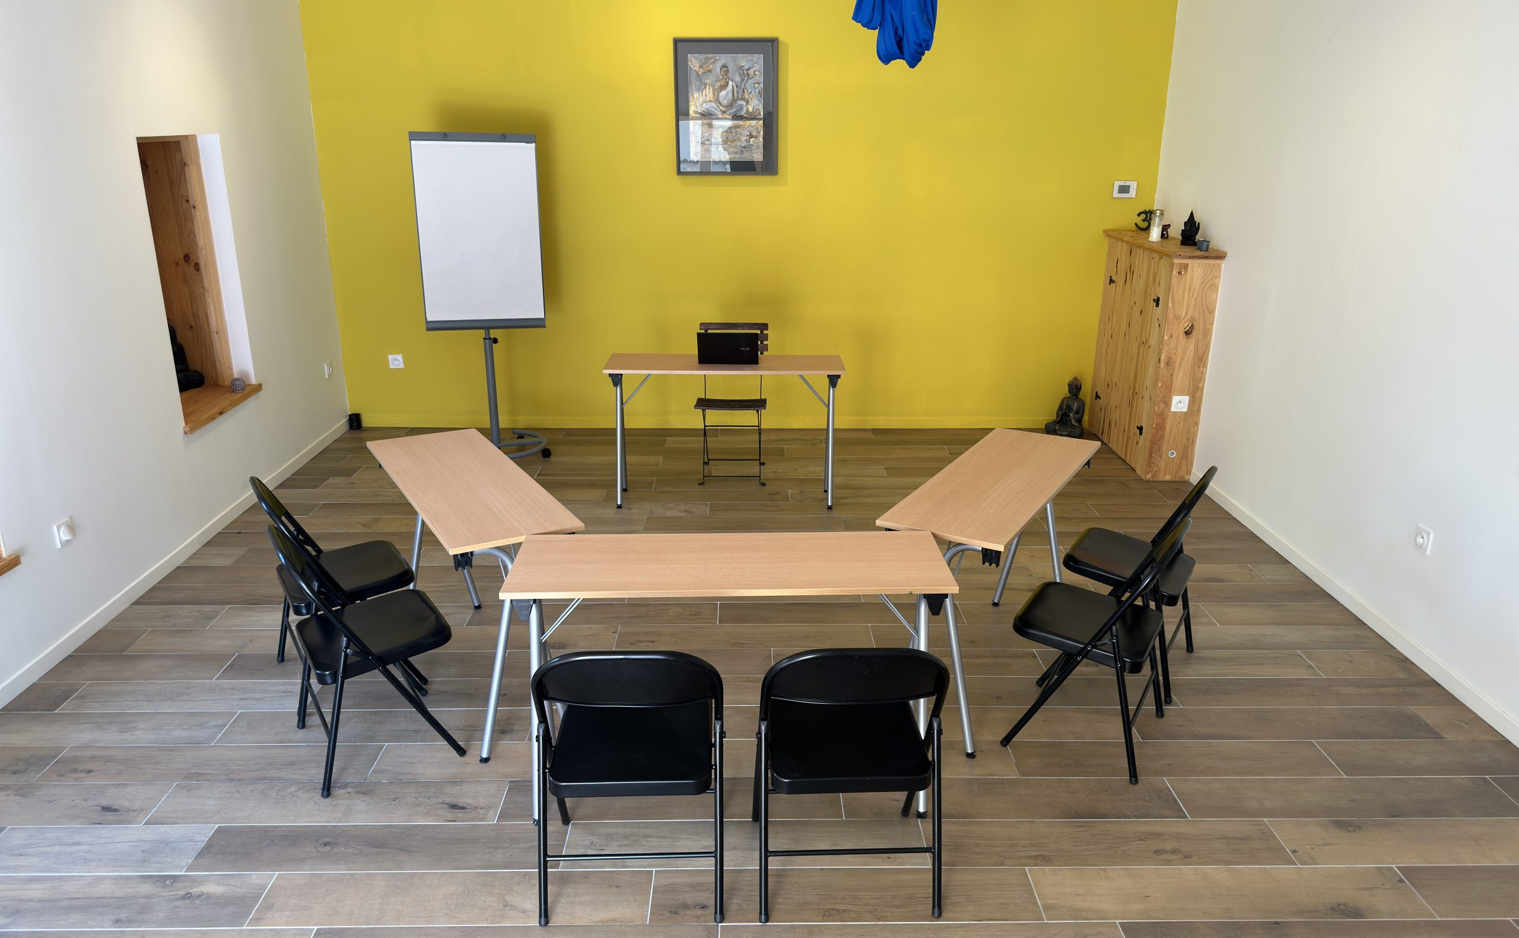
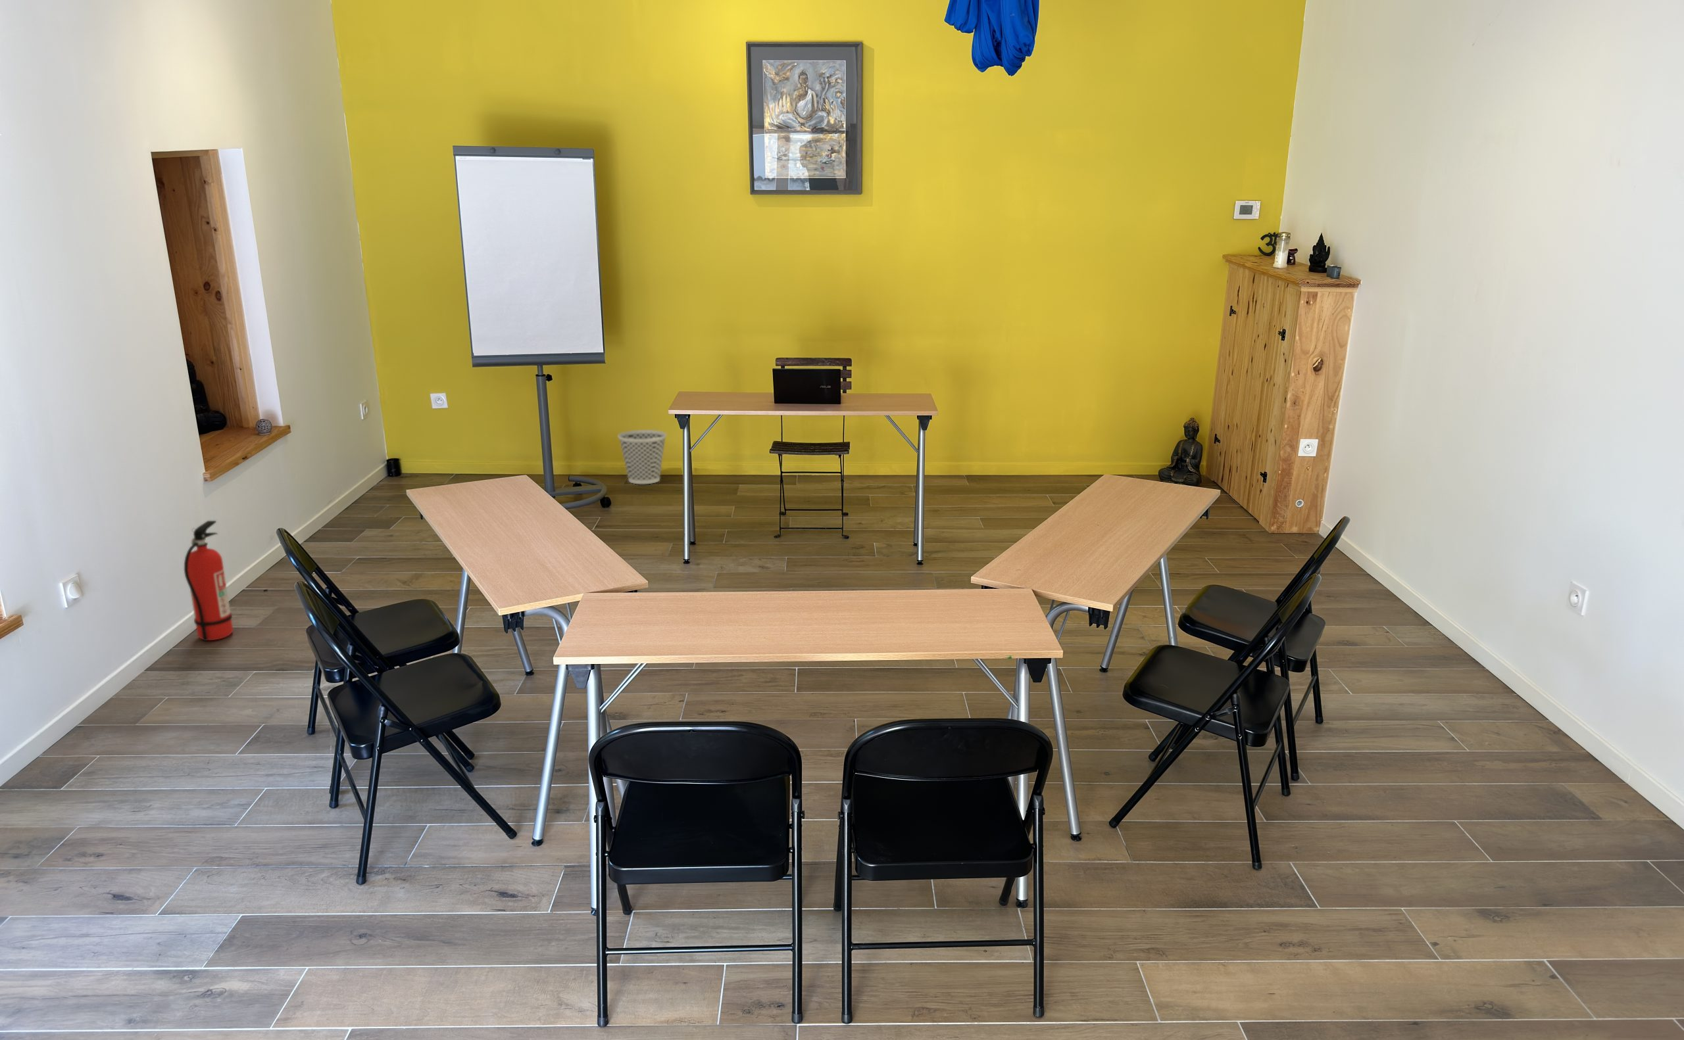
+ wastebasket [618,429,668,485]
+ fire extinguisher [184,519,233,642]
